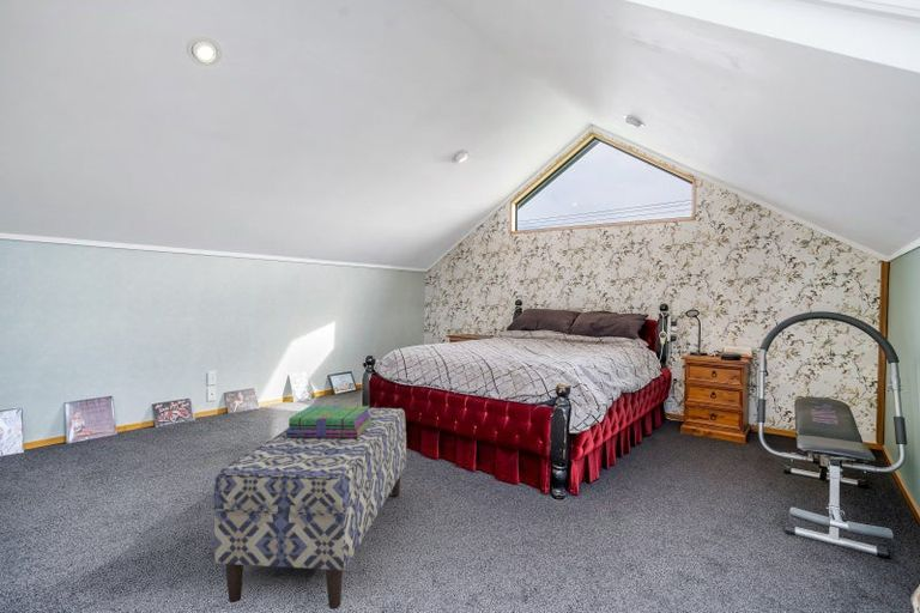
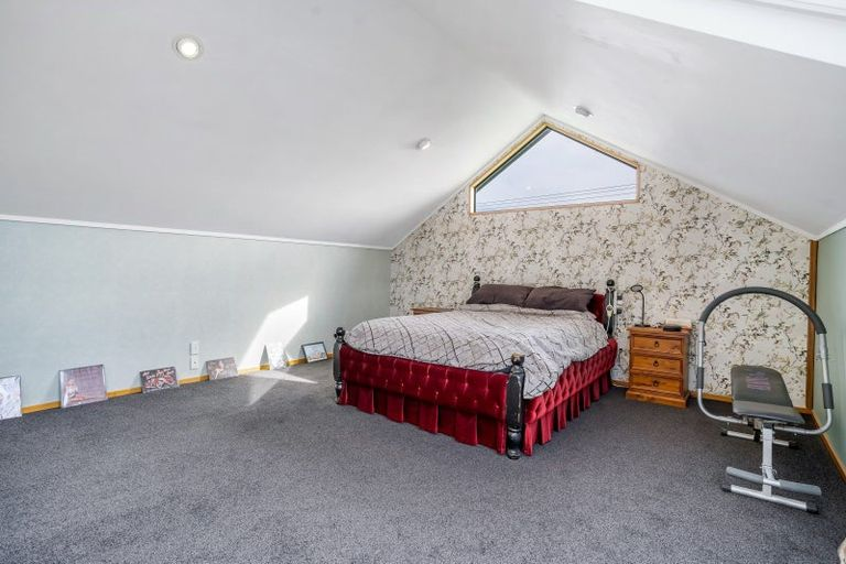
- stack of books [285,405,371,438]
- bench [213,407,407,611]
